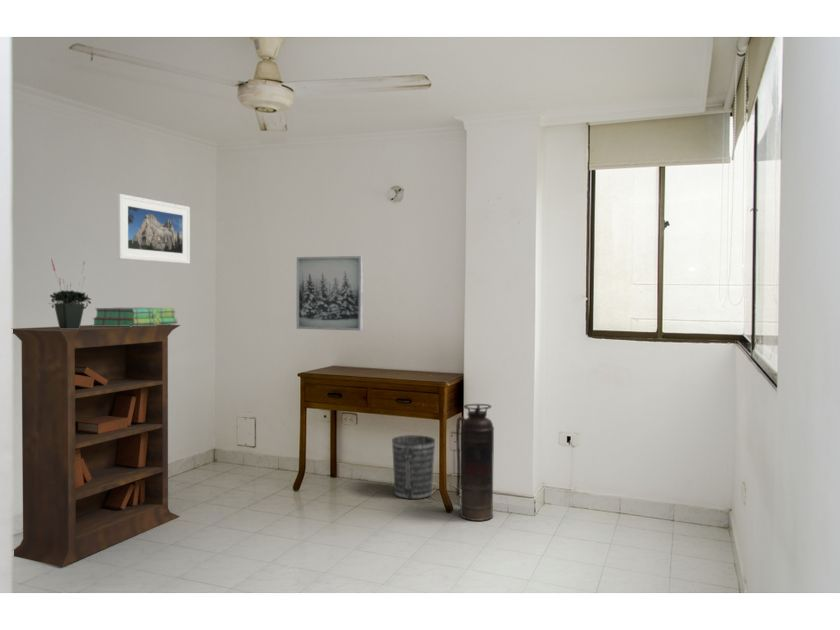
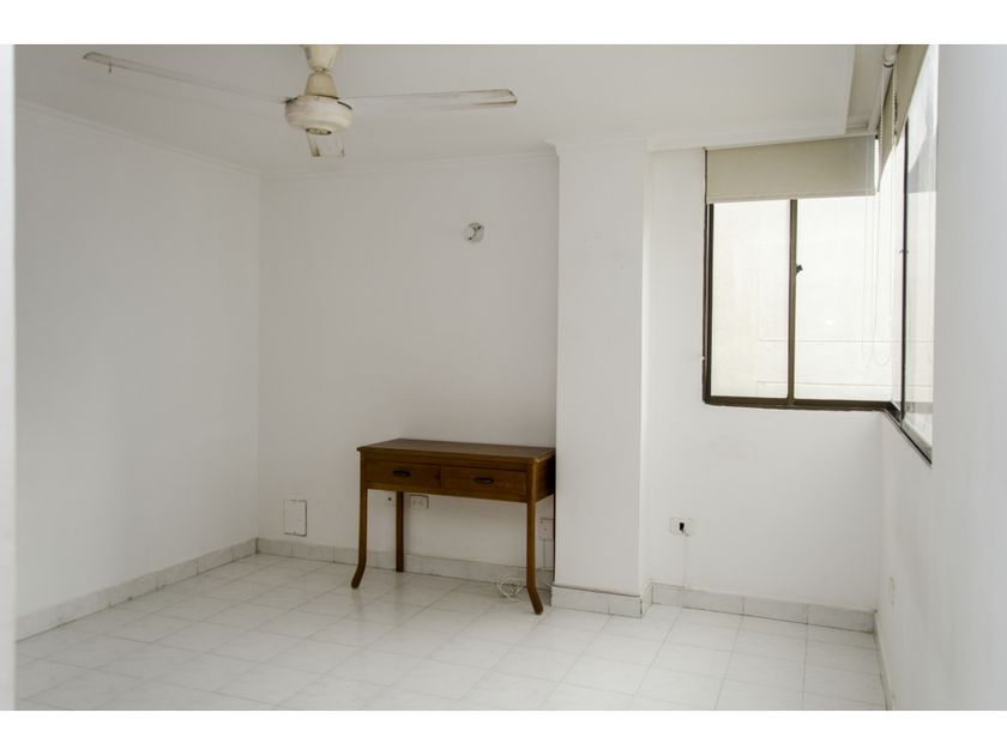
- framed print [116,193,191,265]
- fire extinguisher [455,403,495,522]
- wastebasket [391,434,436,500]
- bookcase [12,324,181,568]
- wall art [296,255,364,331]
- stack of books [91,307,179,327]
- potted plant [47,257,92,329]
